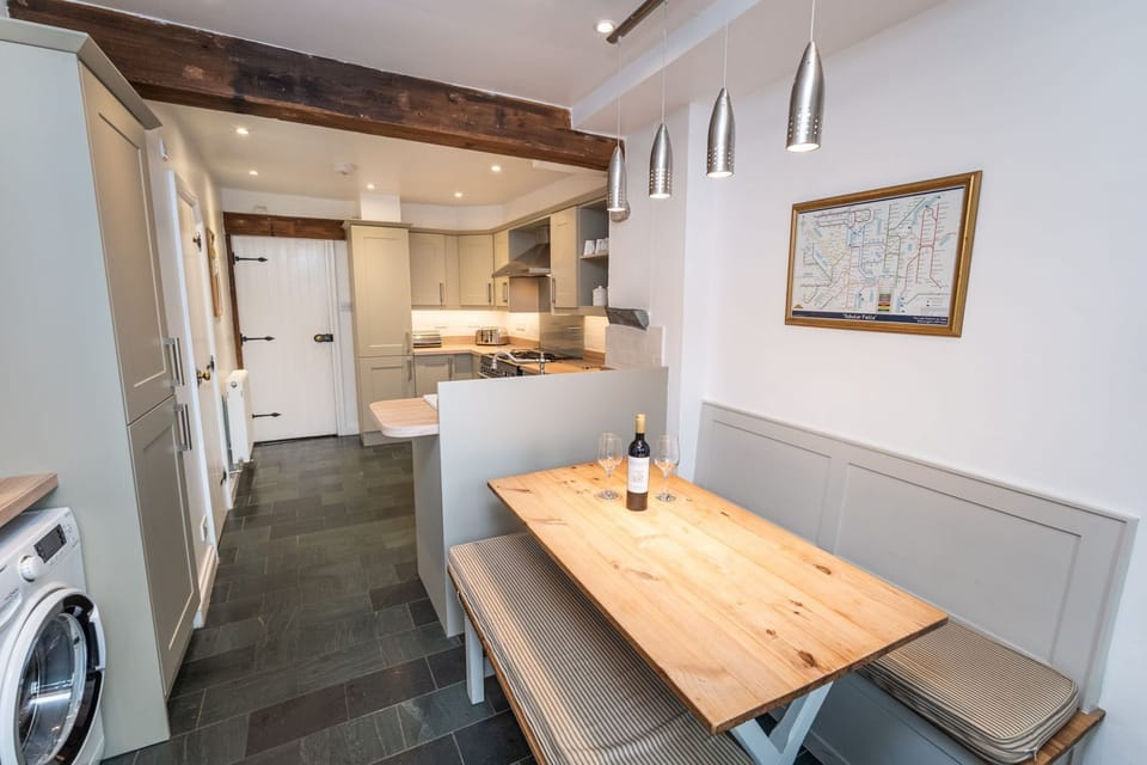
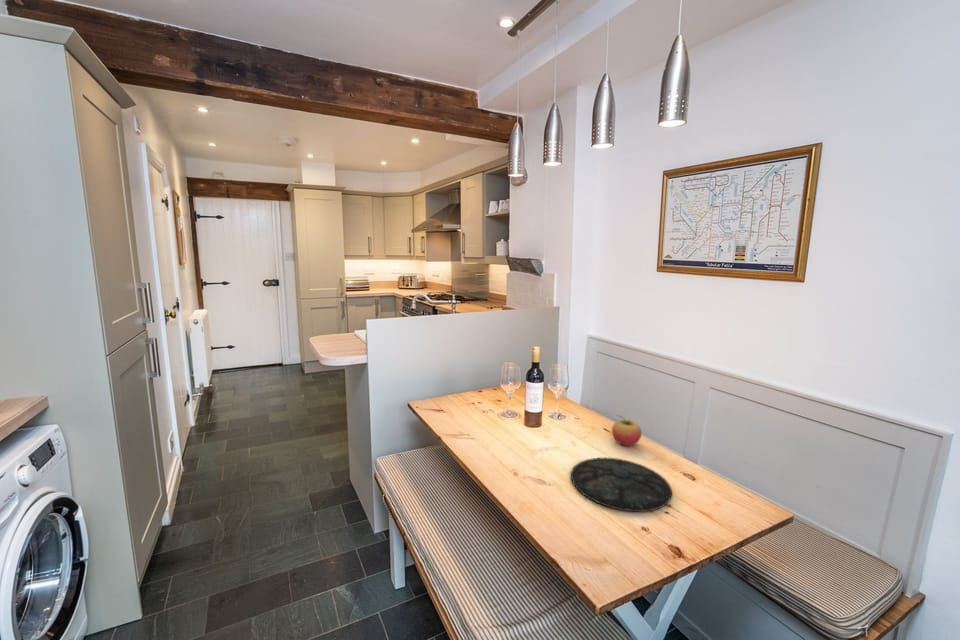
+ fruit [611,413,643,447]
+ plate [570,457,673,513]
